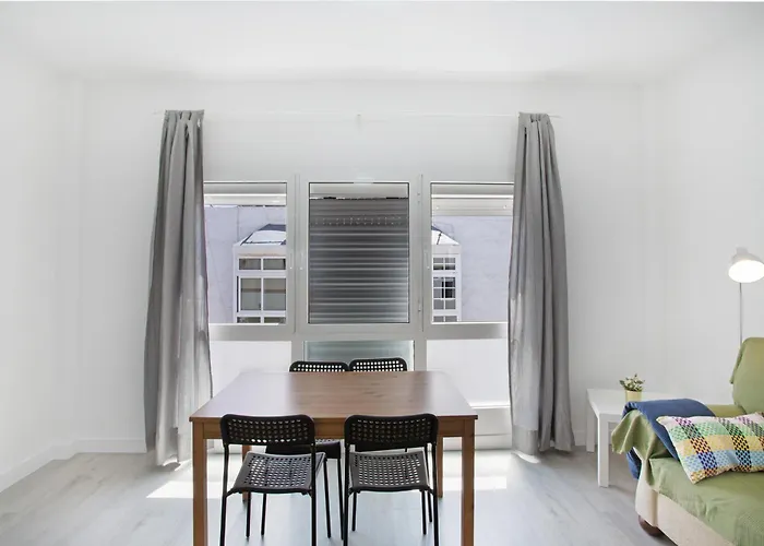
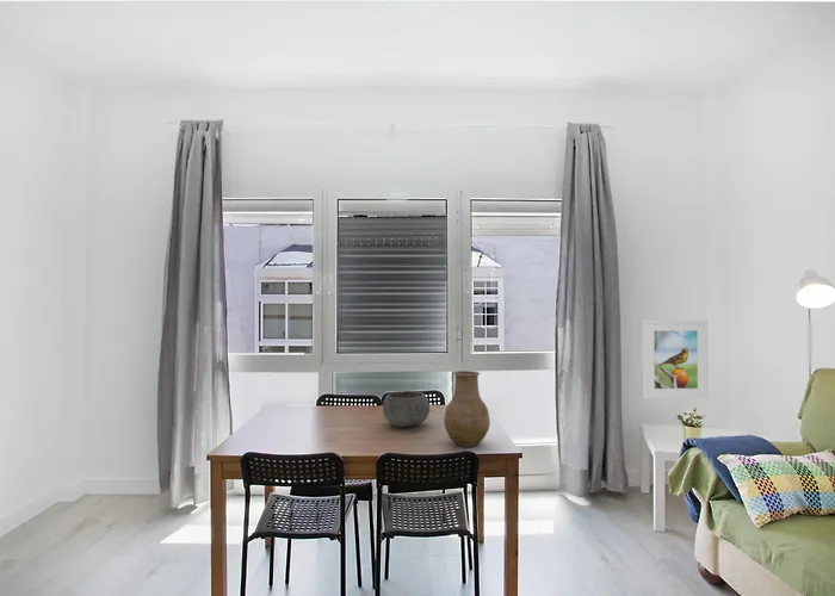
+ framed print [642,319,710,401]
+ vase [443,370,491,448]
+ bowl [382,390,431,428]
